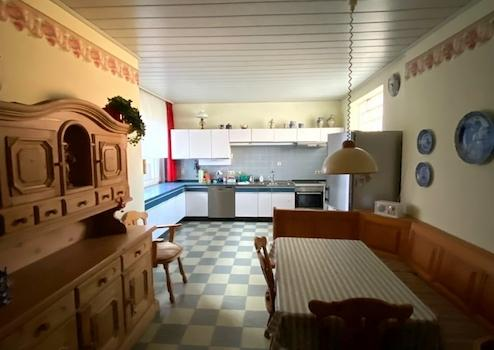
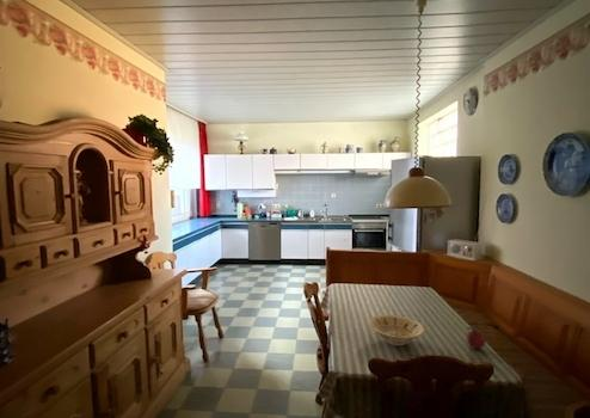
+ fruit [465,326,487,350]
+ bowl [368,314,426,346]
